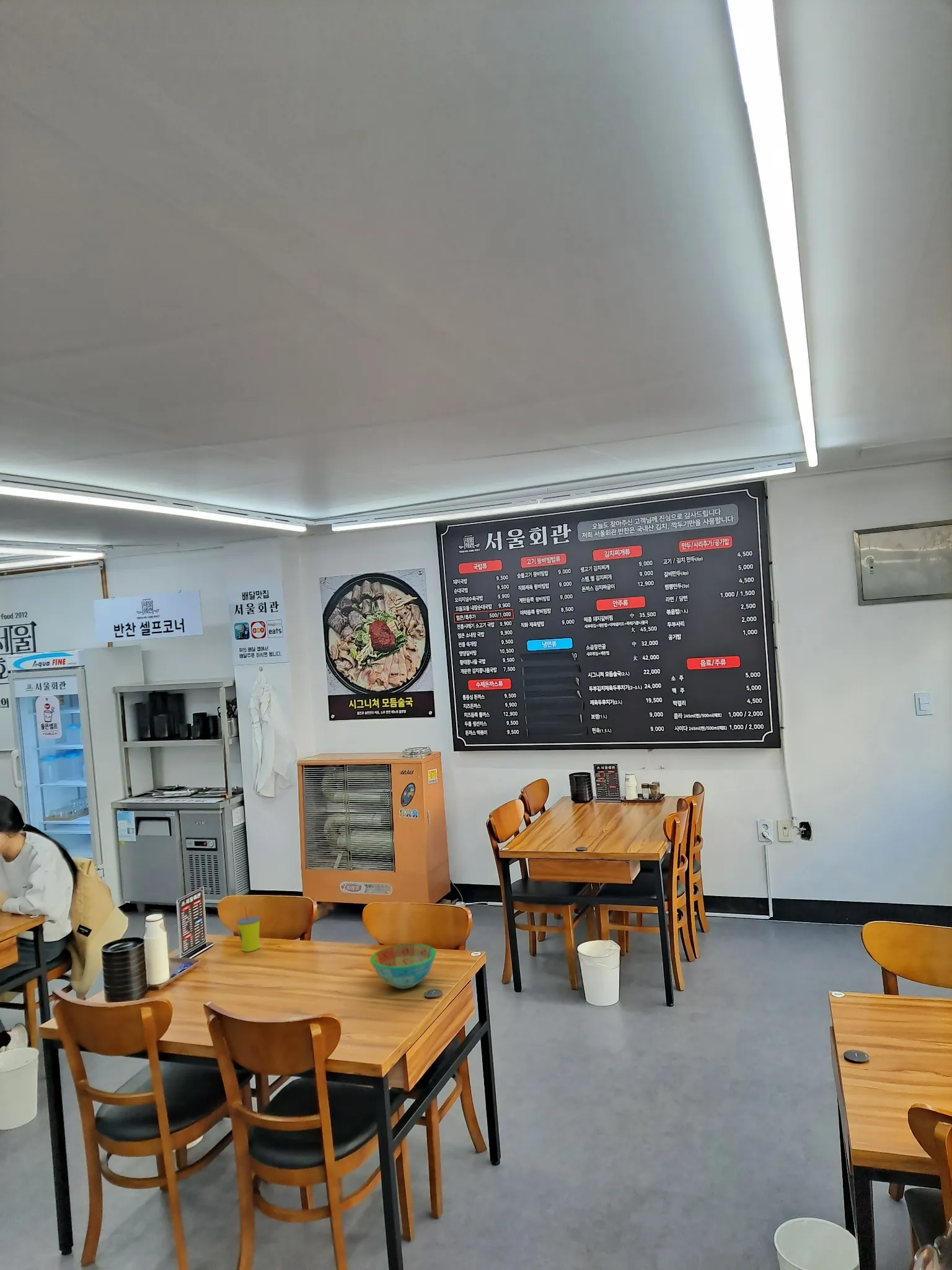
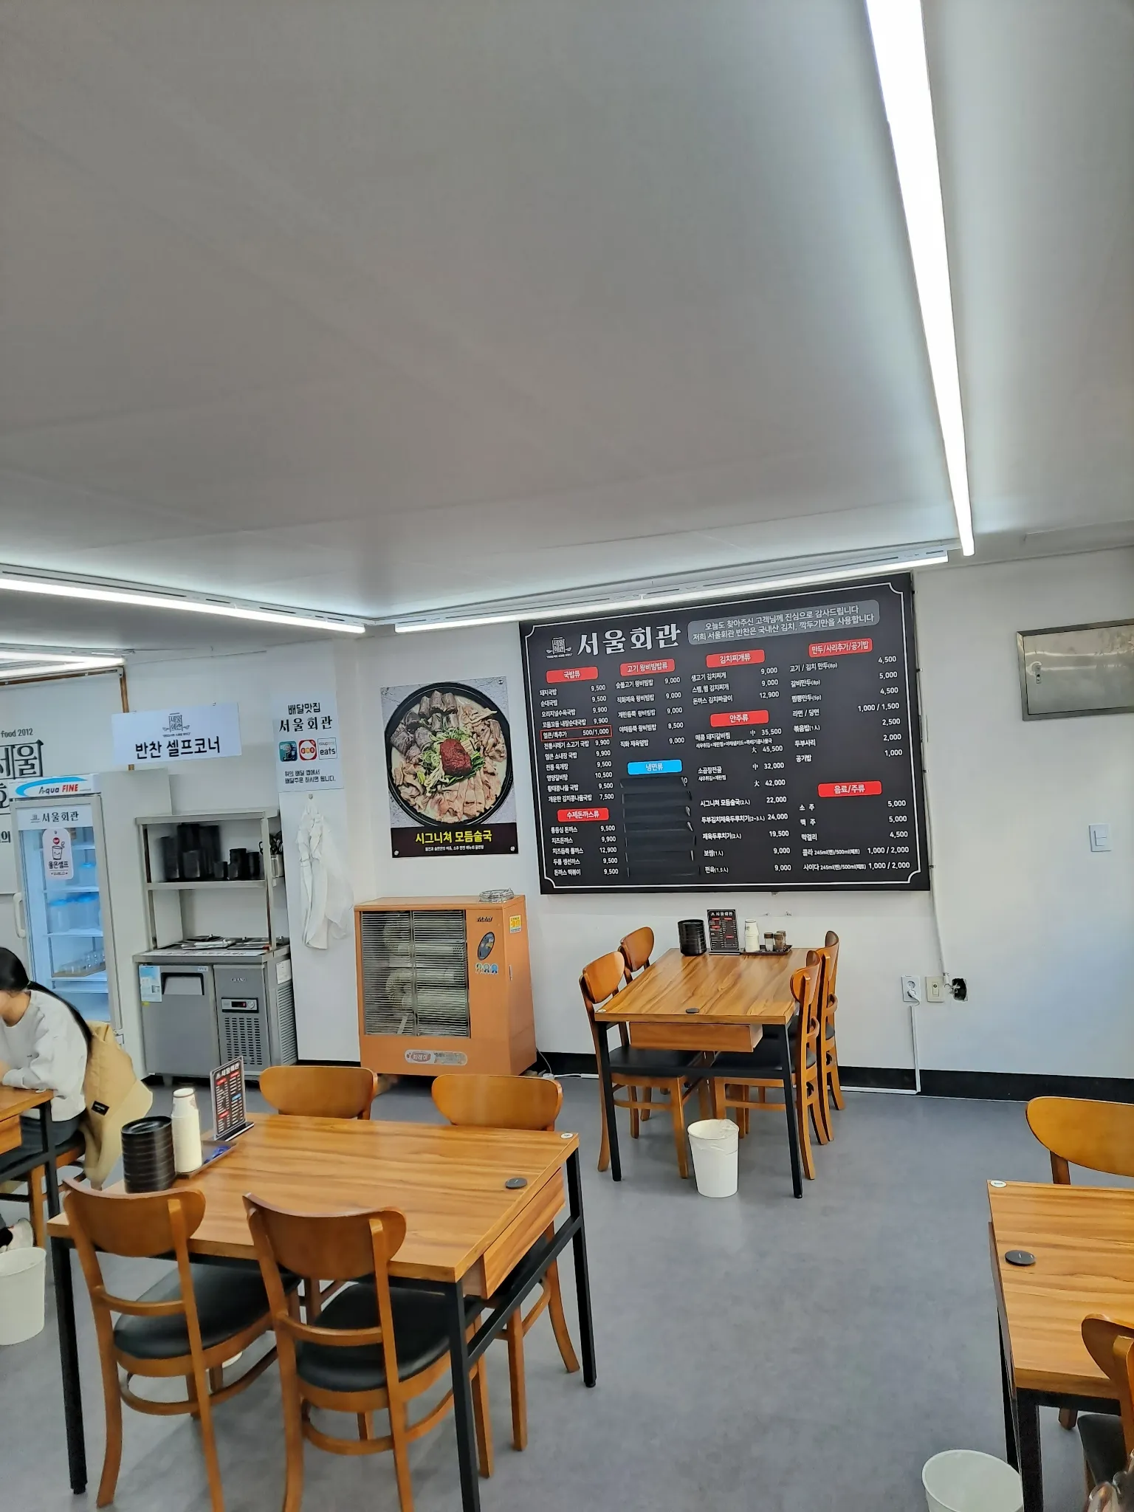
- straw [236,906,260,952]
- bowl [369,943,437,990]
